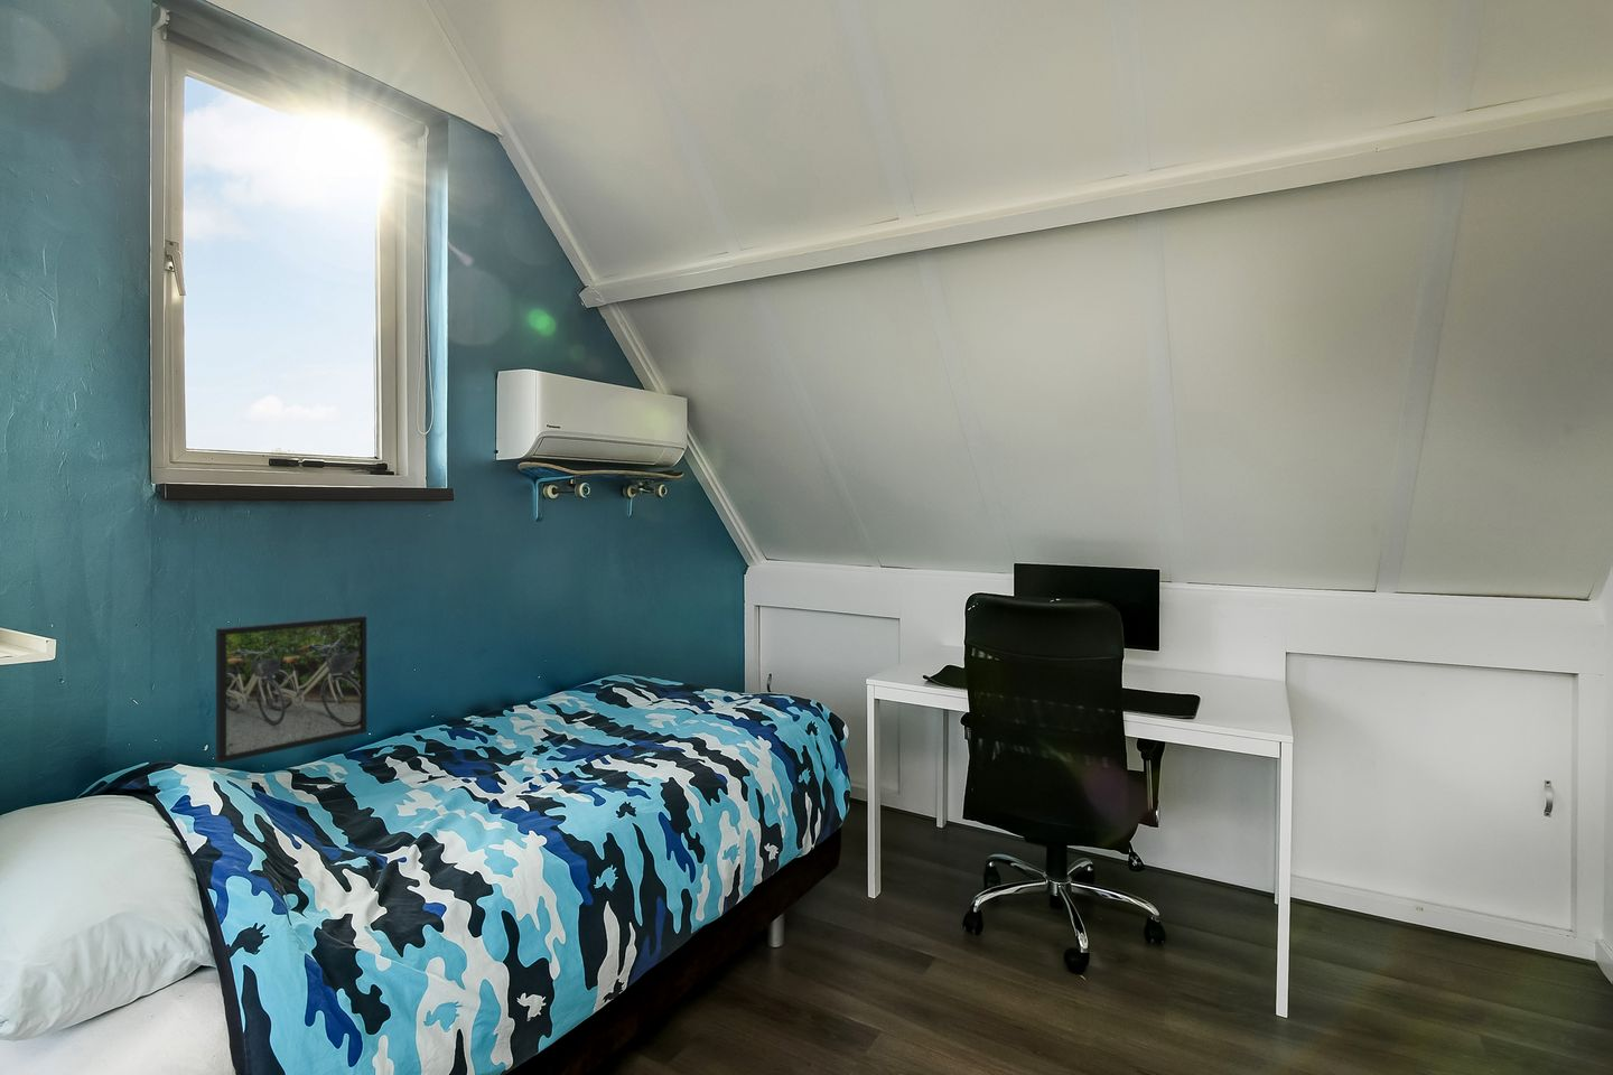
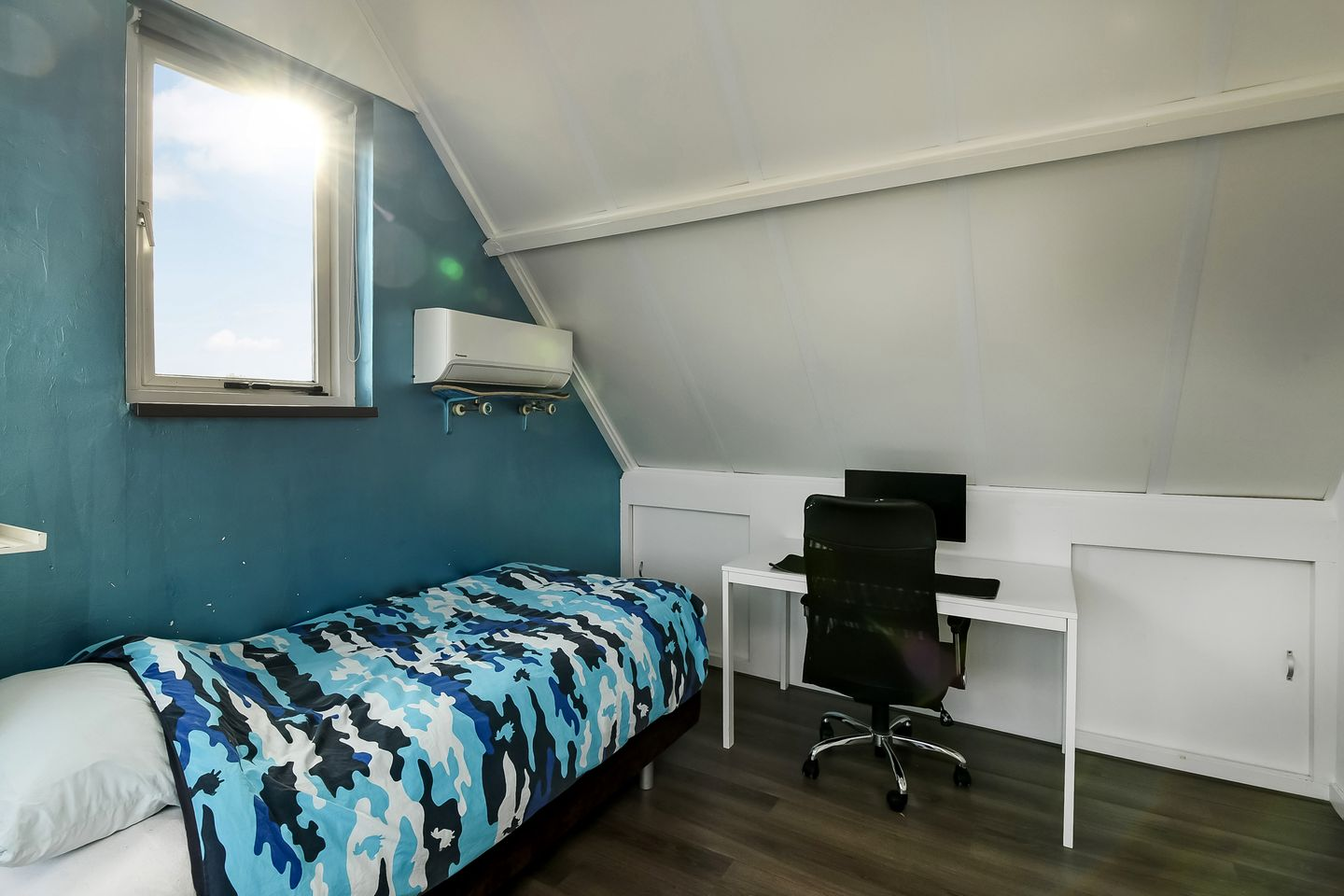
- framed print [215,614,367,764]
